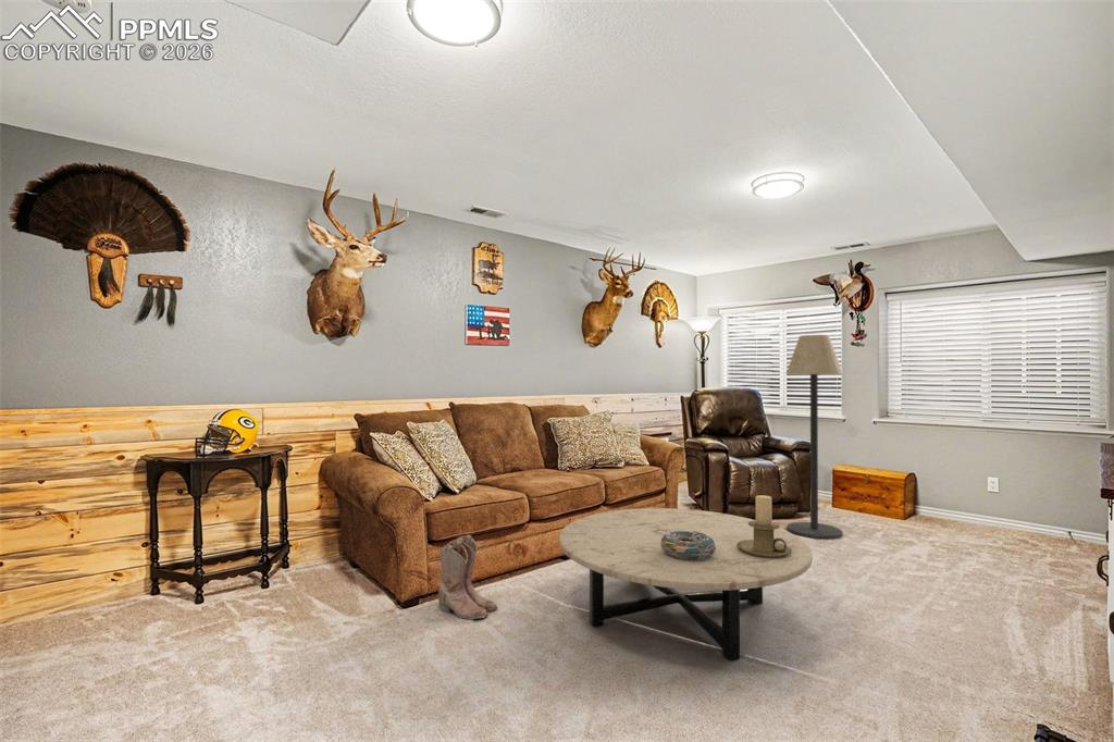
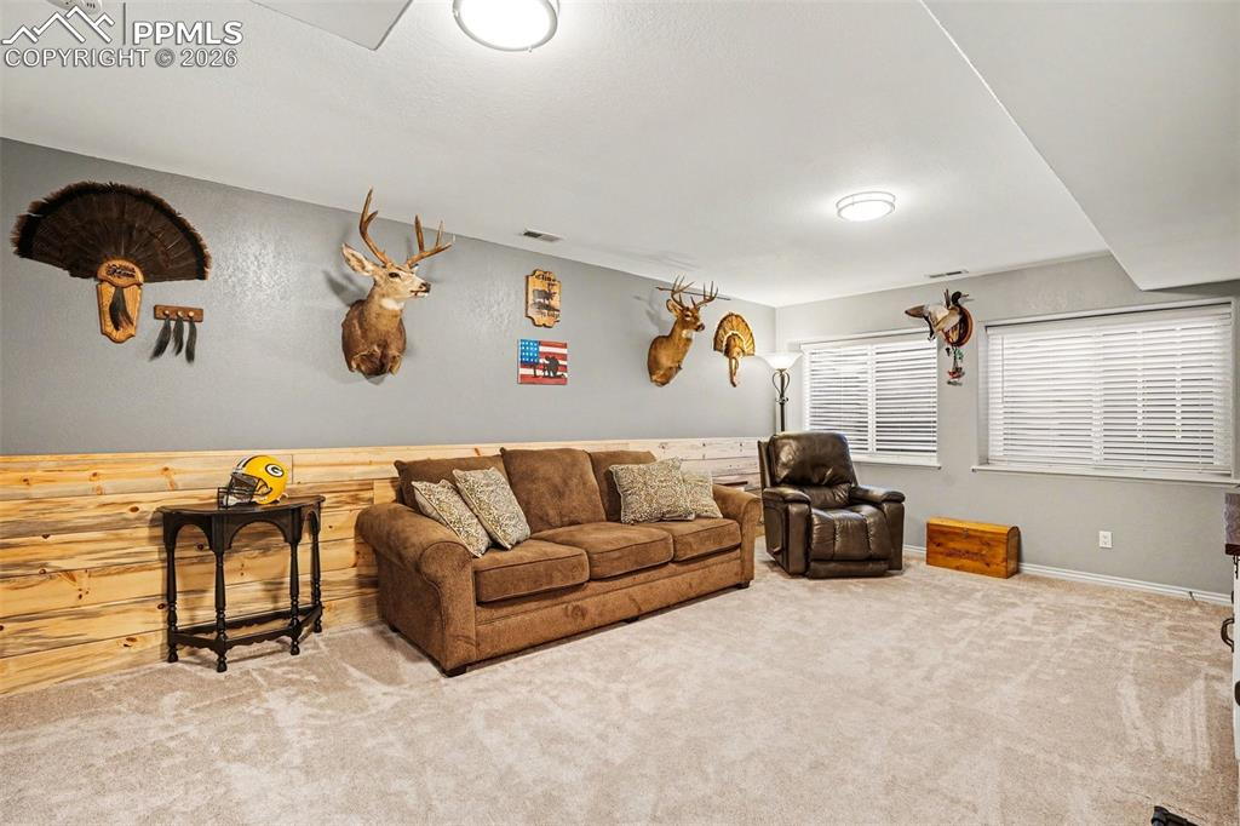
- decorative bowl [660,530,717,560]
- coffee table [558,507,814,661]
- boots [437,534,498,621]
- candle holder [737,494,792,557]
- floor lamp [784,334,844,540]
